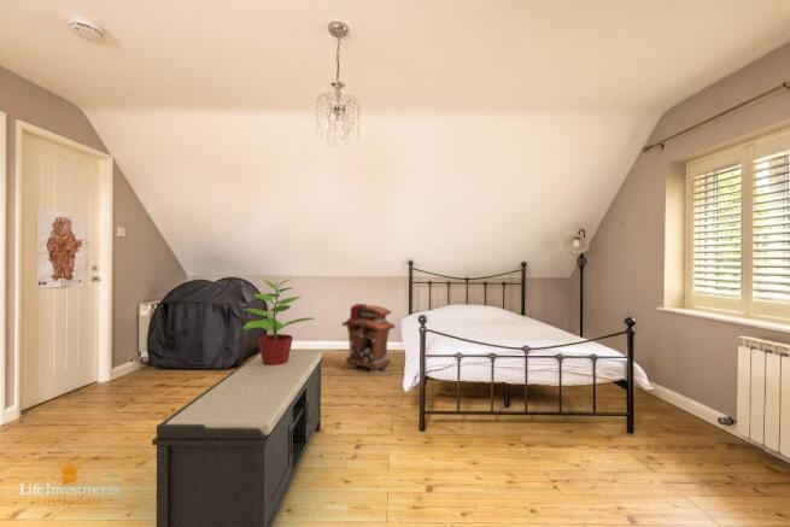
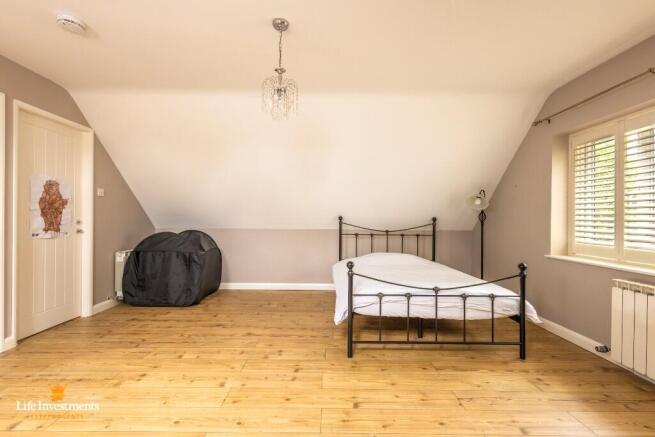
- nightstand [340,303,397,375]
- bench [151,351,324,527]
- potted plant [241,277,316,365]
